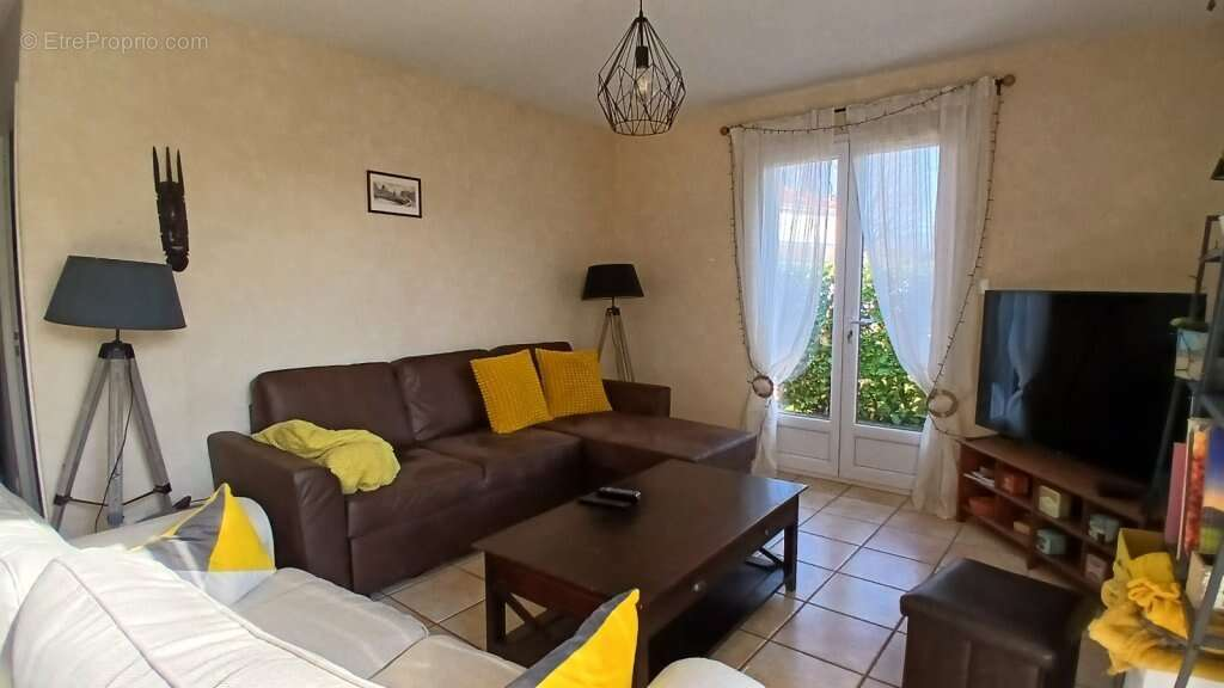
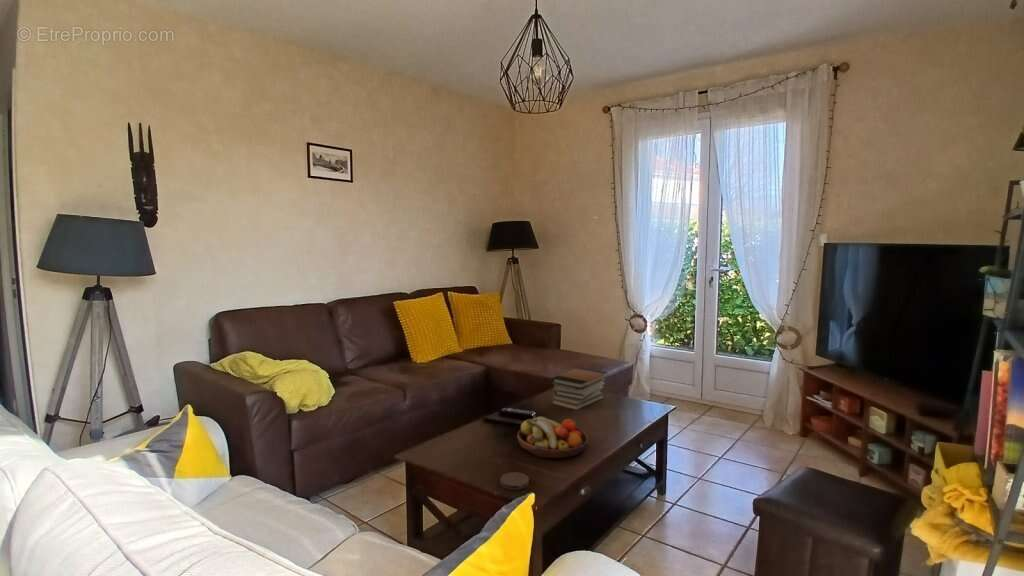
+ book stack [550,366,609,411]
+ fruit bowl [516,416,589,460]
+ coaster [499,471,530,491]
